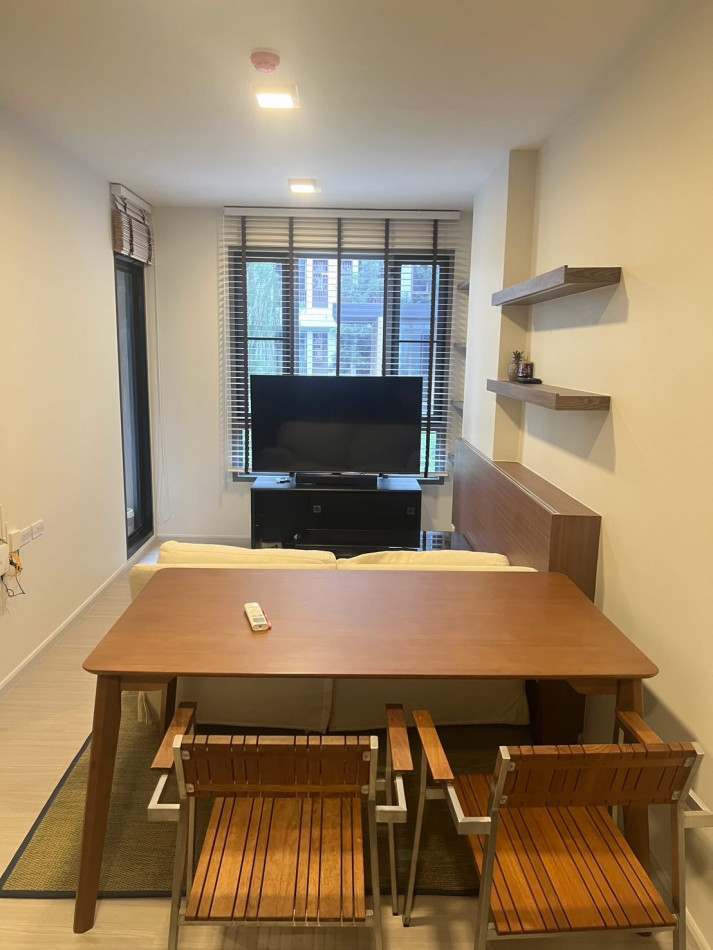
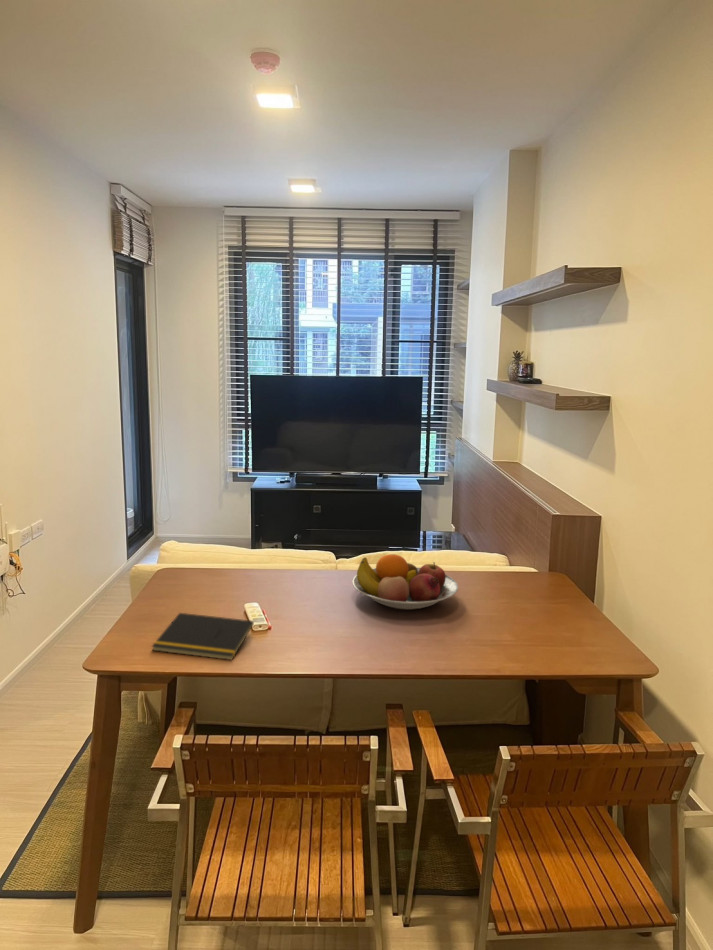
+ notepad [151,612,255,661]
+ fruit bowl [351,553,459,611]
